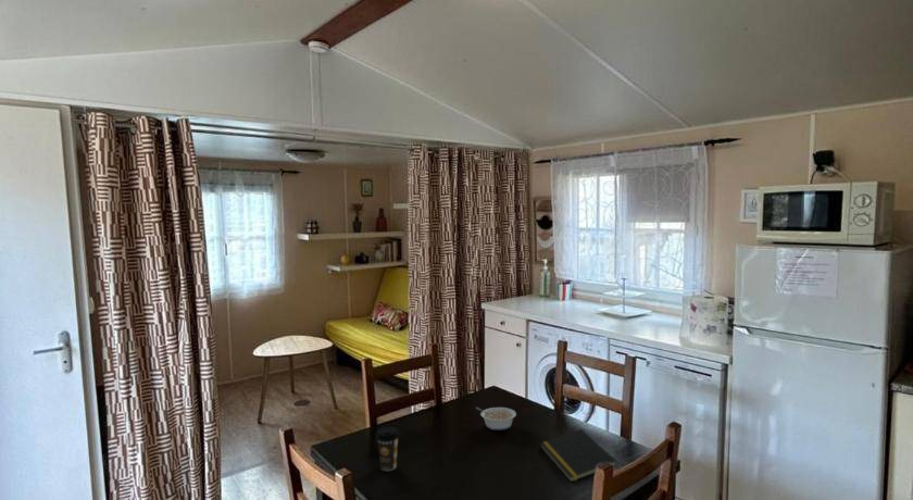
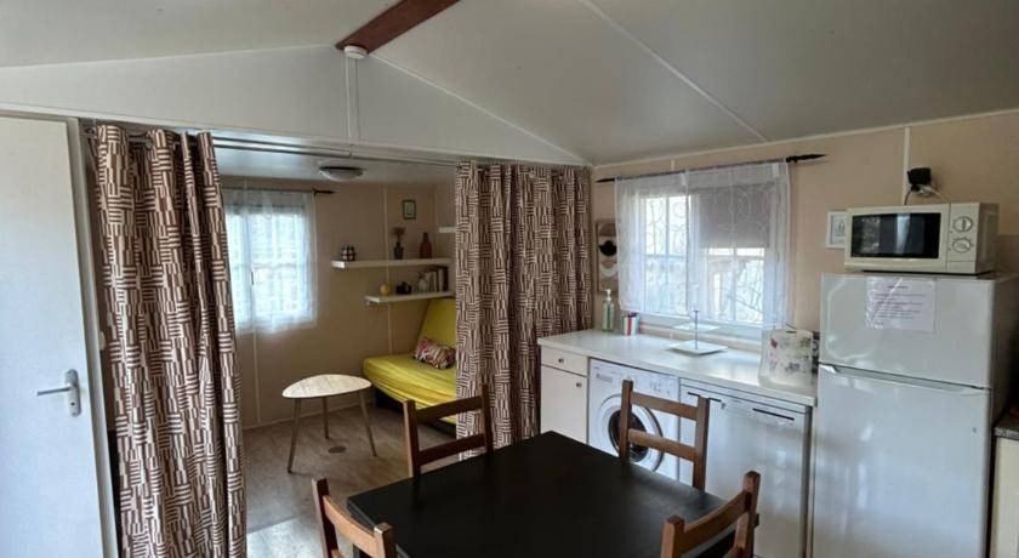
- legume [475,405,517,432]
- notepad [539,428,618,483]
- coffee cup [375,426,401,472]
